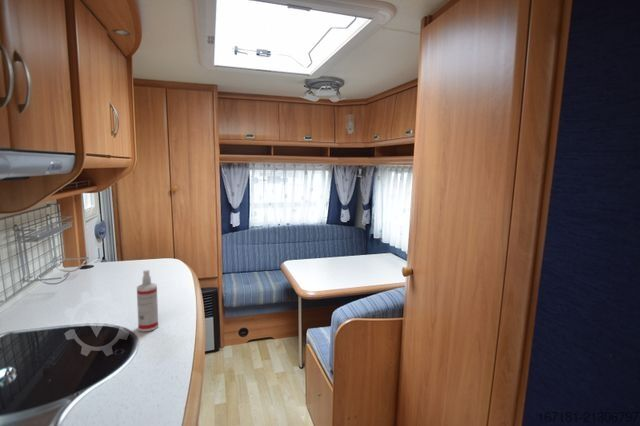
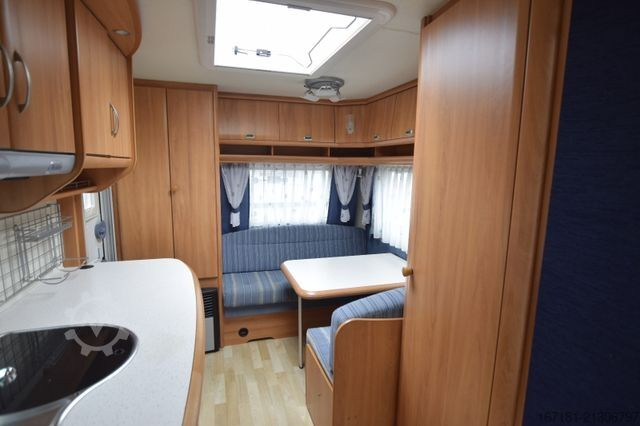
- spray bottle [136,269,159,333]
